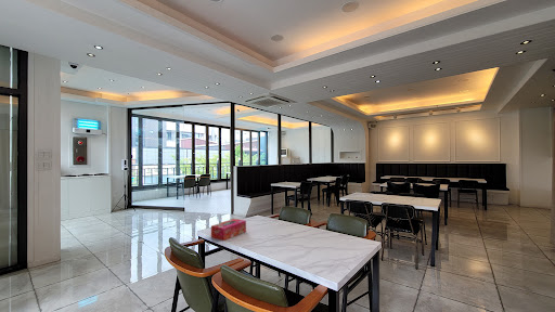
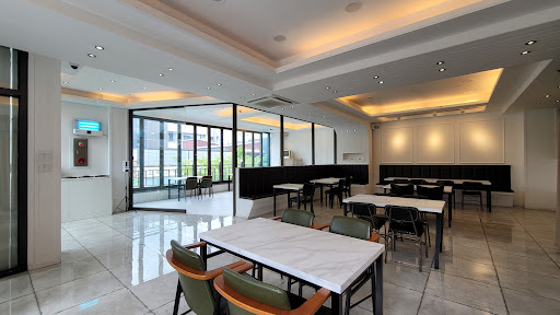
- tissue box [210,218,247,242]
